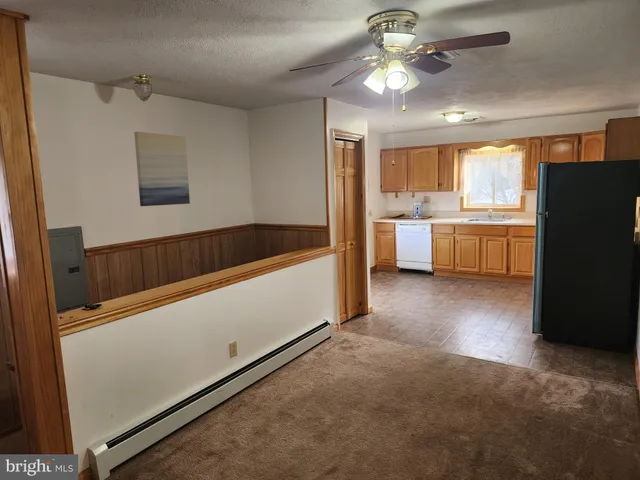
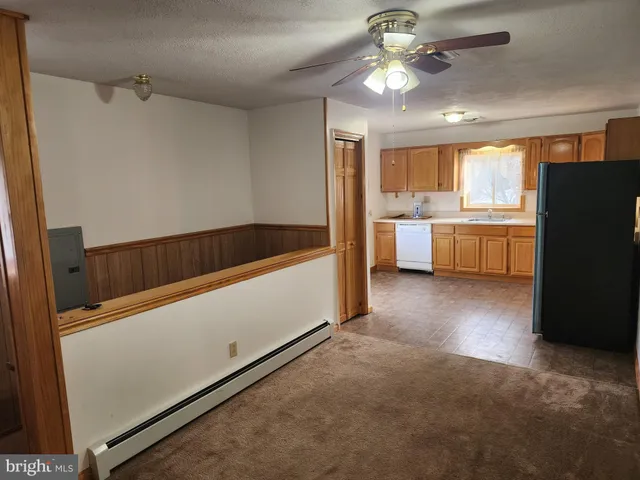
- wall art [133,131,191,207]
